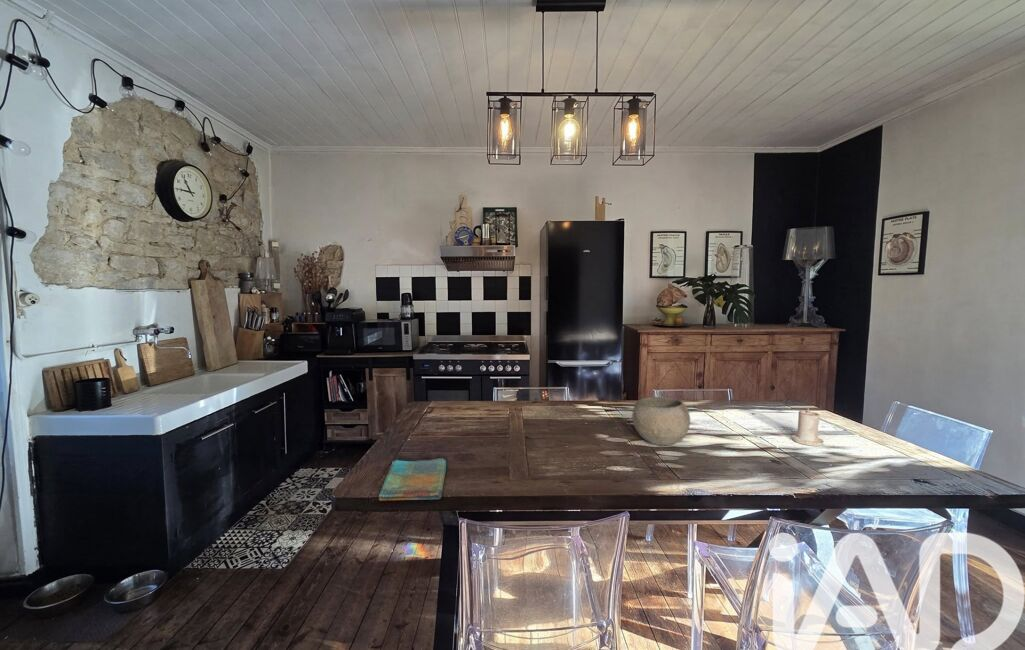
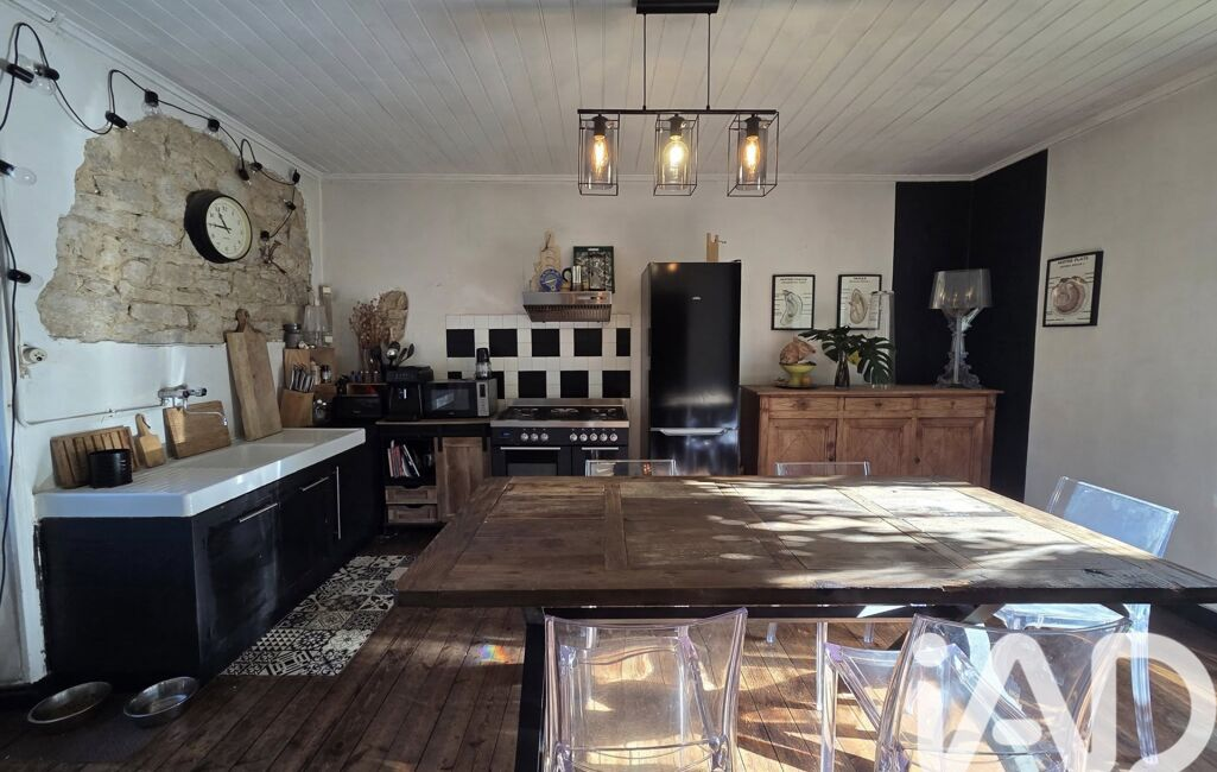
- candle [791,407,824,447]
- bowl [631,396,691,446]
- dish towel [378,457,448,502]
